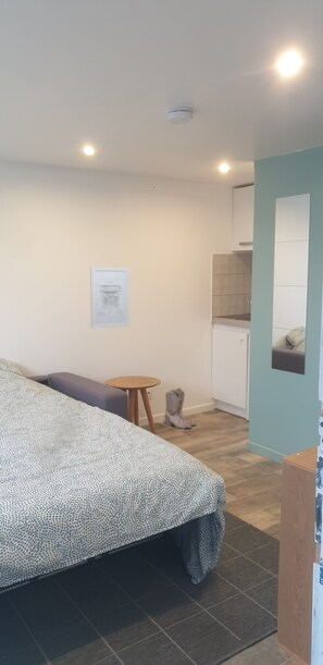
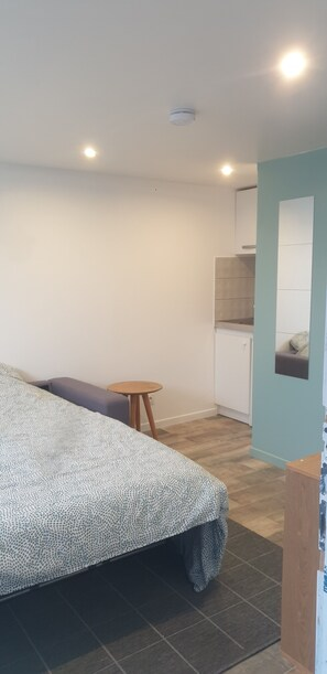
- wall art [89,266,131,330]
- boots [164,386,197,430]
